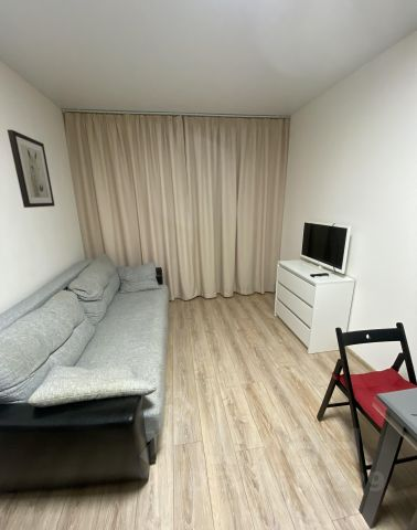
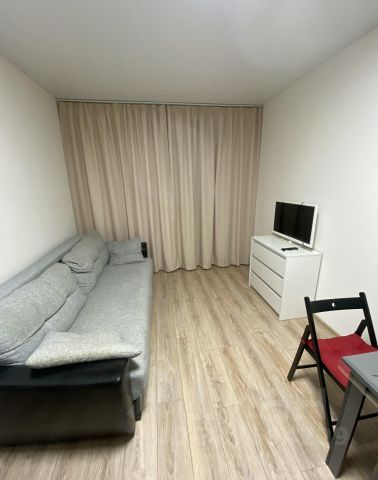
- wall art [6,129,56,209]
